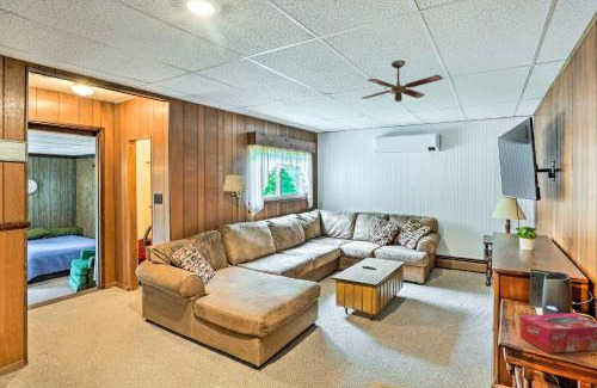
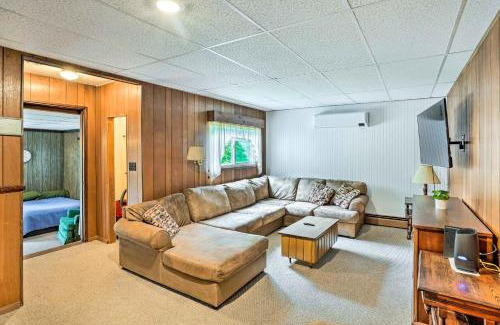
- ceiling fan [361,60,444,103]
- tissue box [519,312,597,355]
